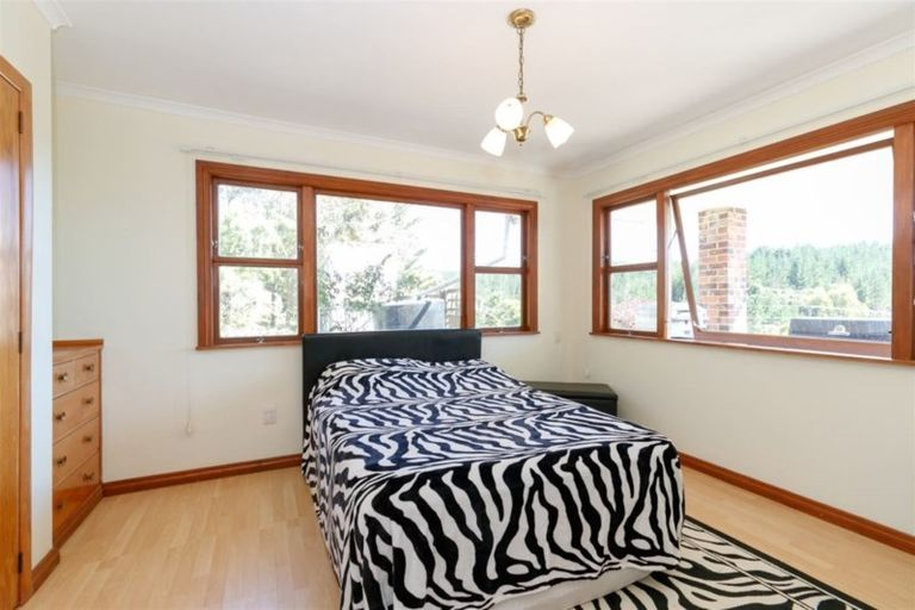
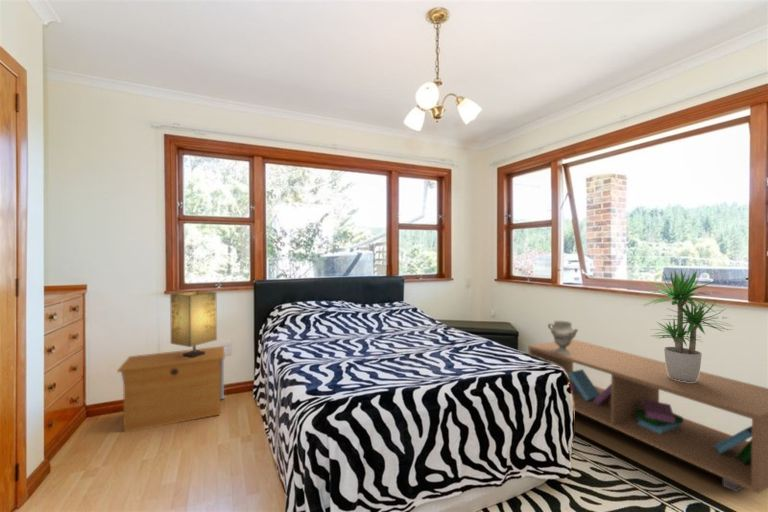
+ table lamp [169,290,218,358]
+ decorative vase [547,320,579,354]
+ storage bench [528,338,768,495]
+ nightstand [116,345,226,433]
+ potted plant [642,268,734,382]
